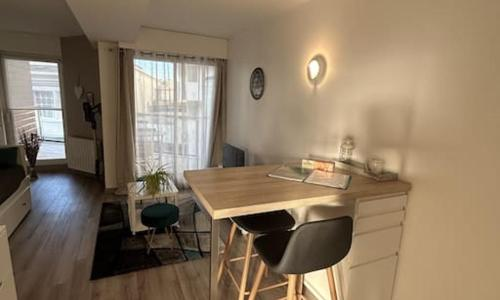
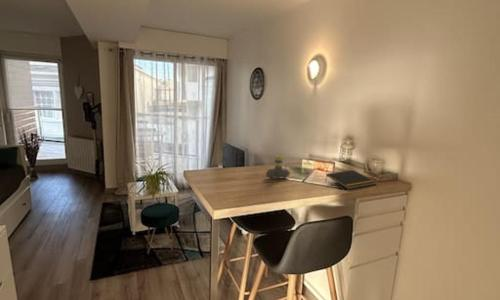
+ bust sculpture [265,154,291,179]
+ notepad [324,169,377,190]
